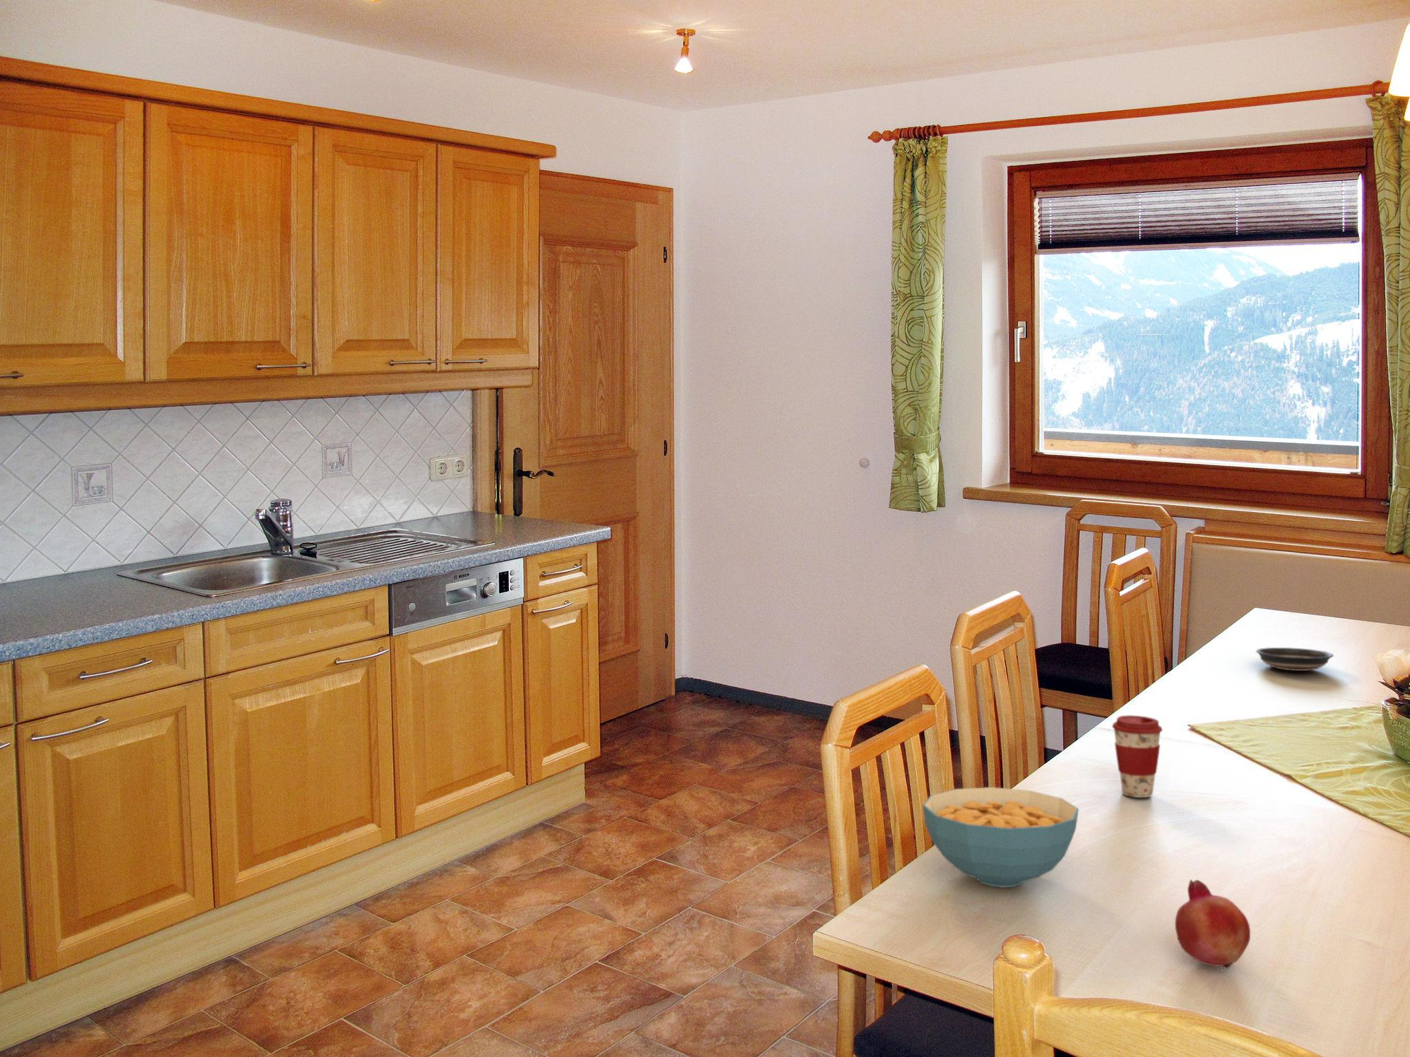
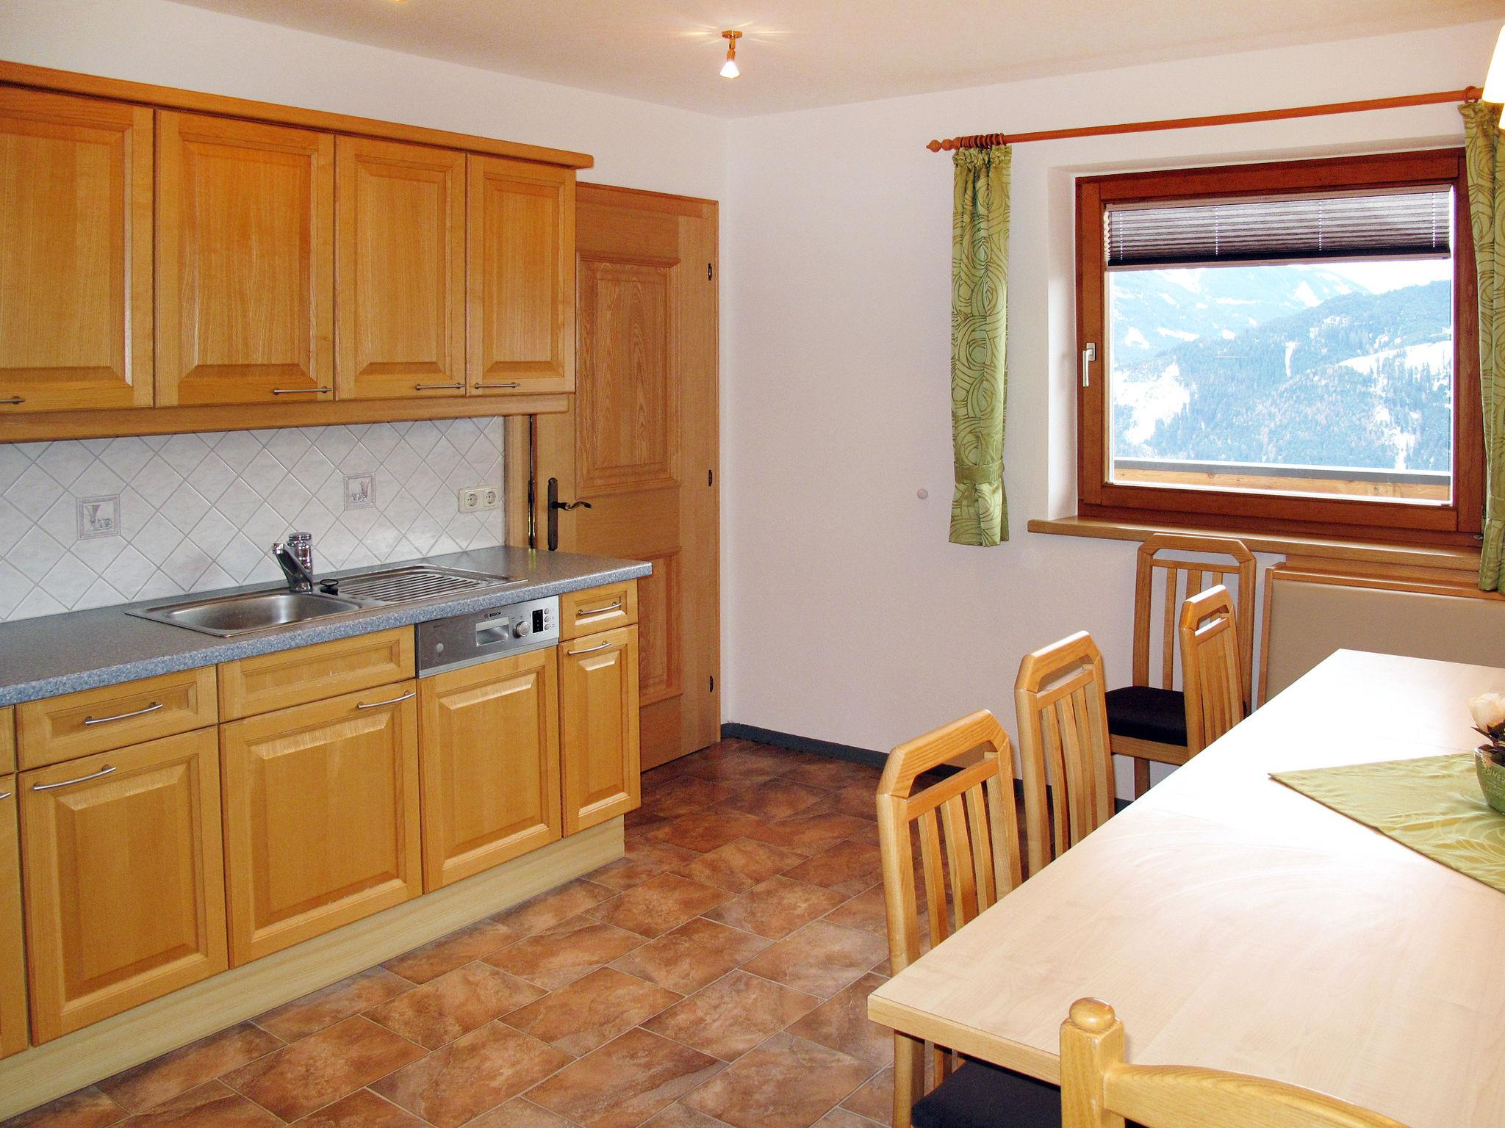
- saucer [1255,647,1335,672]
- cereal bowl [921,786,1079,888]
- coffee cup [1111,714,1162,798]
- fruit [1175,878,1251,970]
